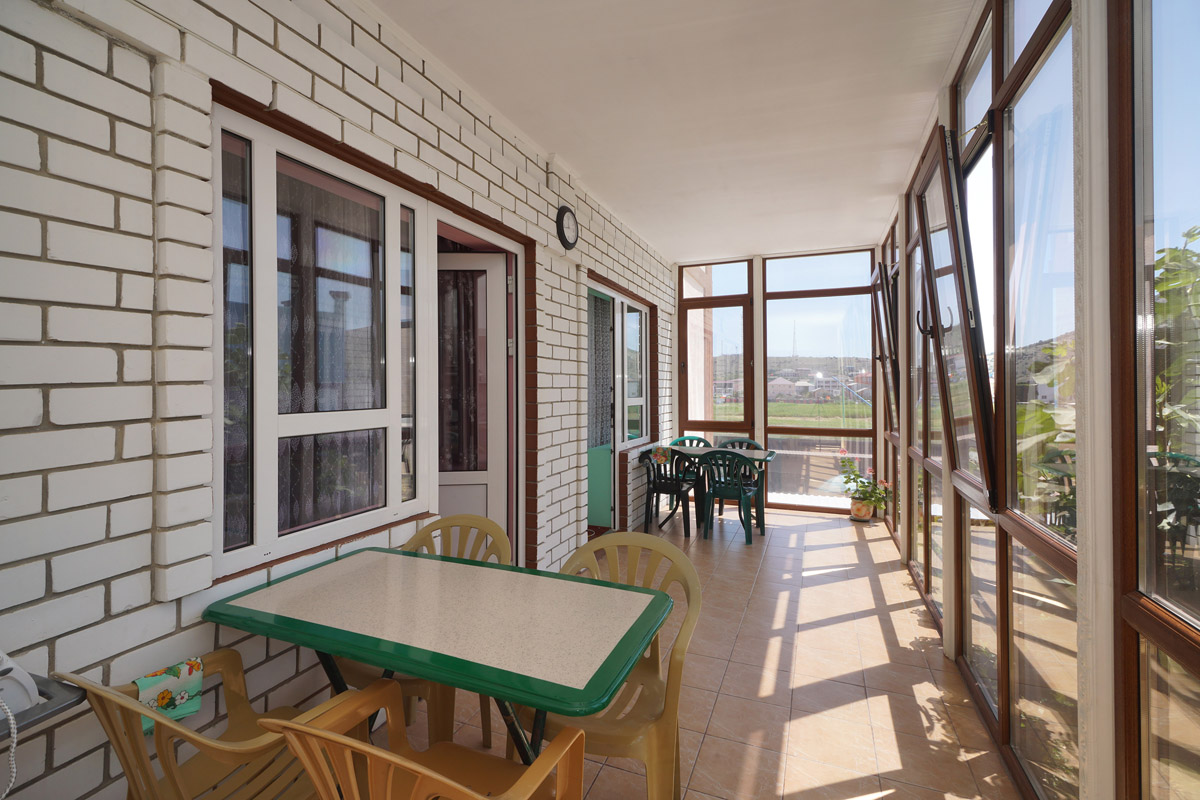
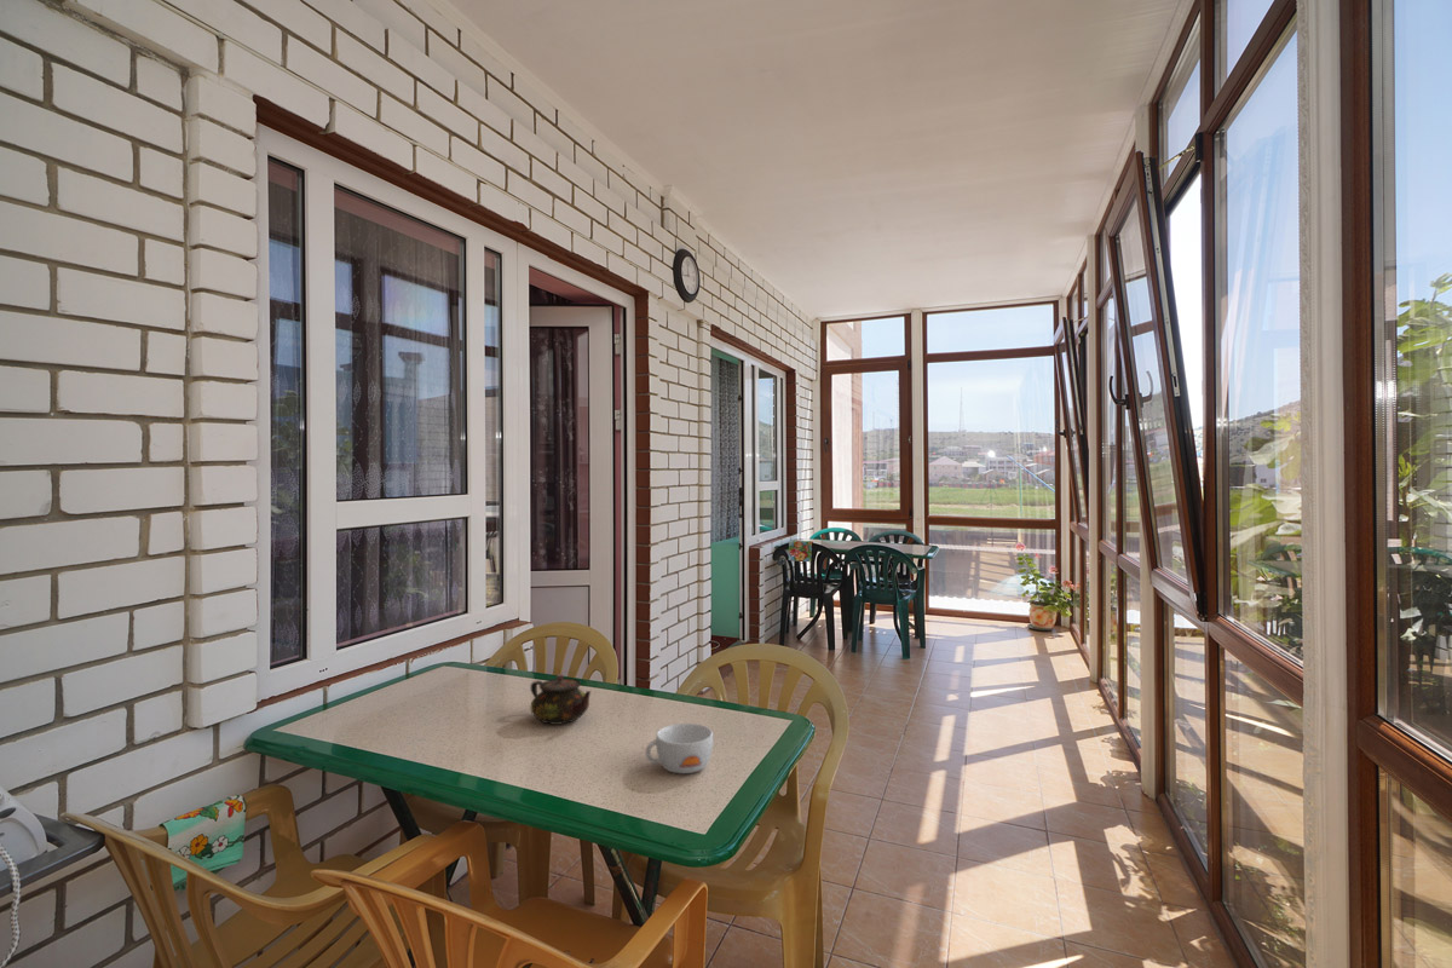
+ bowl [644,722,714,774]
+ teapot [530,673,592,726]
